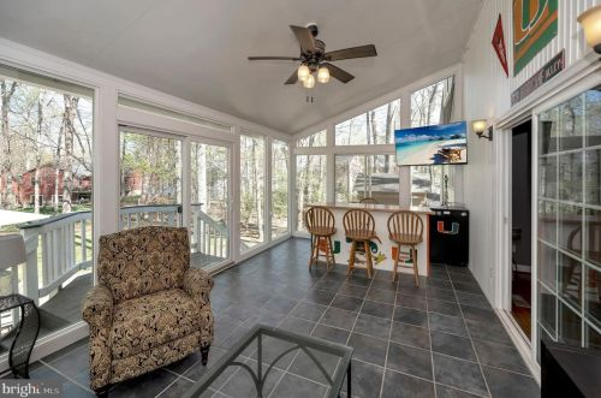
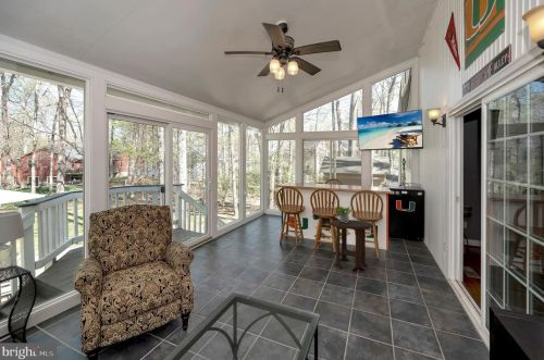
+ potted plant [334,204,355,223]
+ side table [329,219,374,273]
